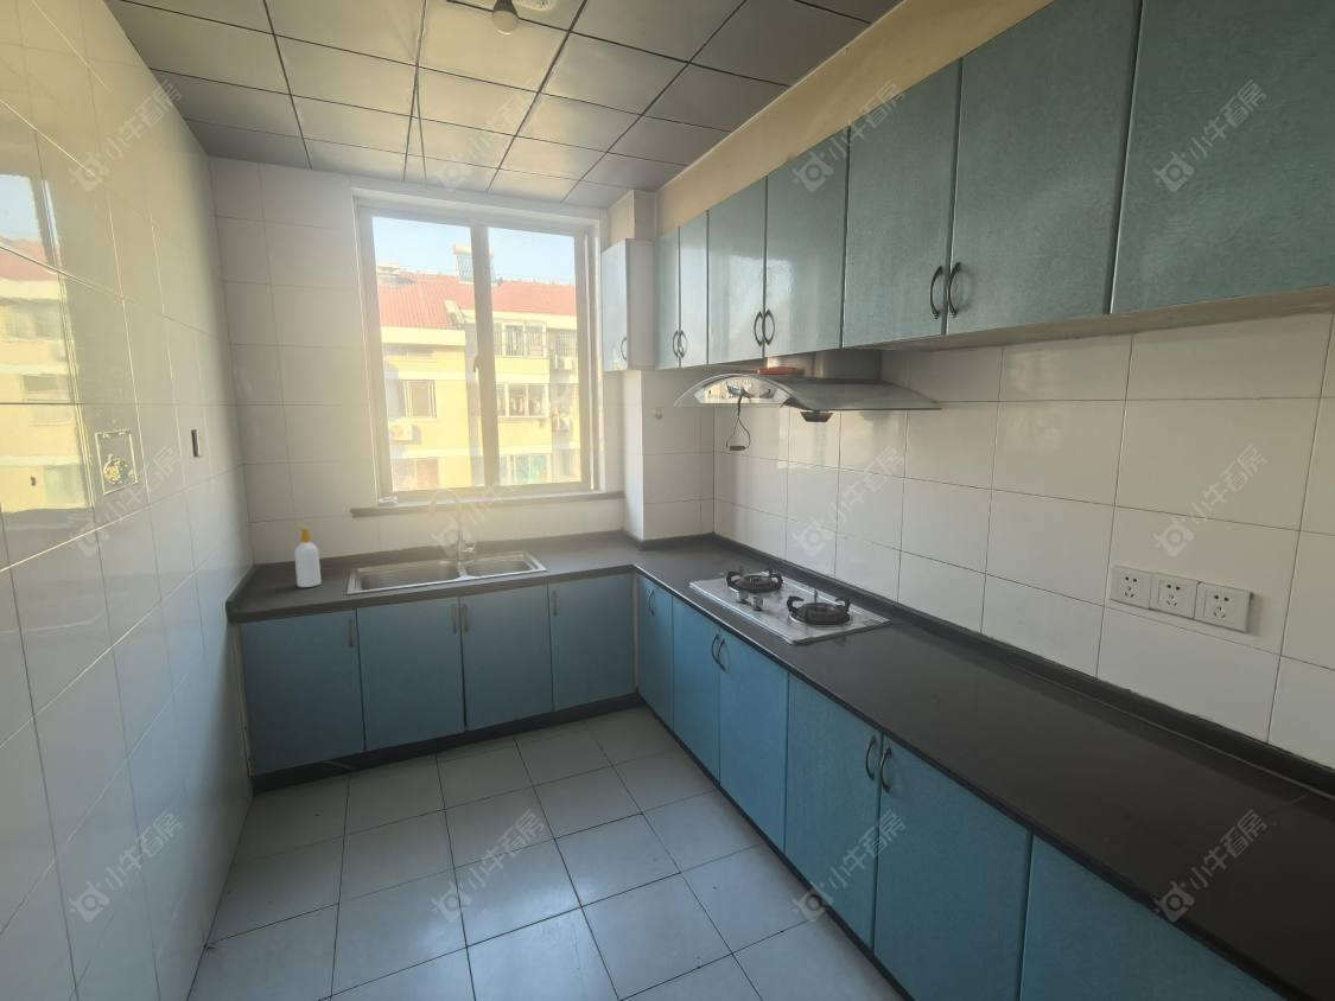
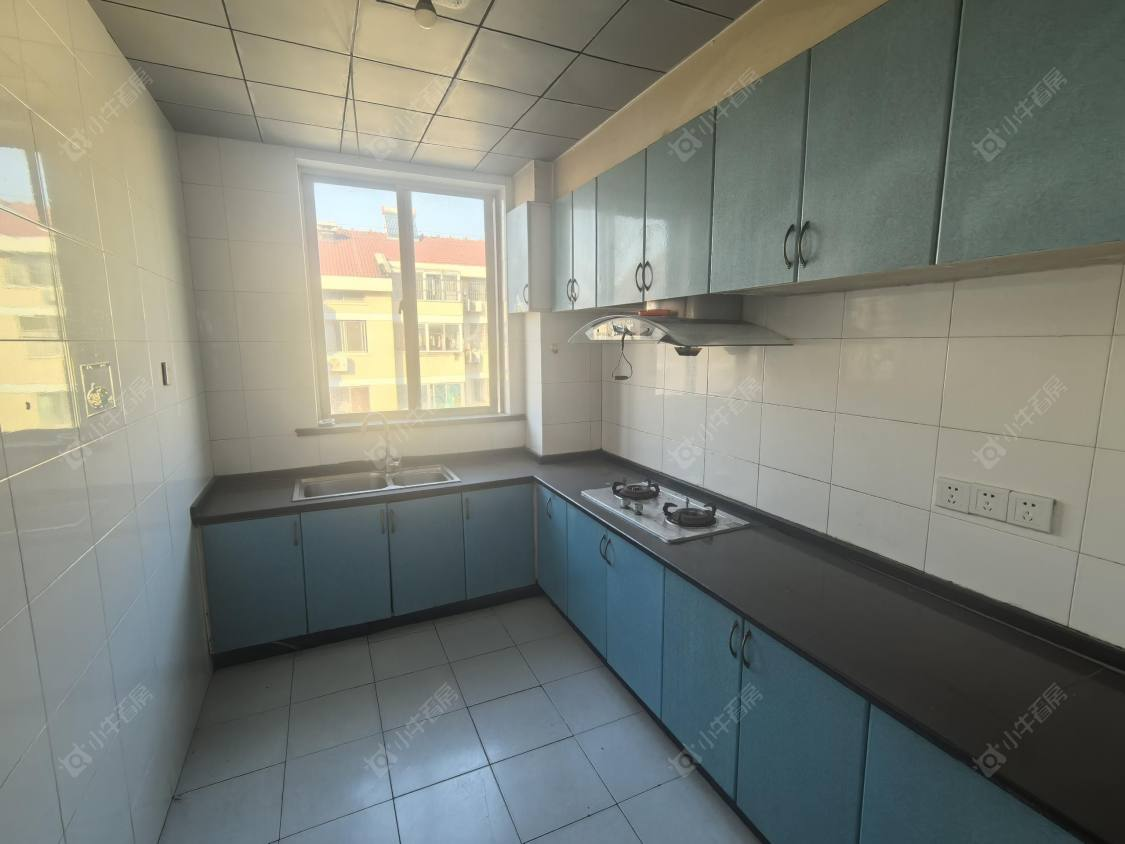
- soap bottle [293,527,323,588]
